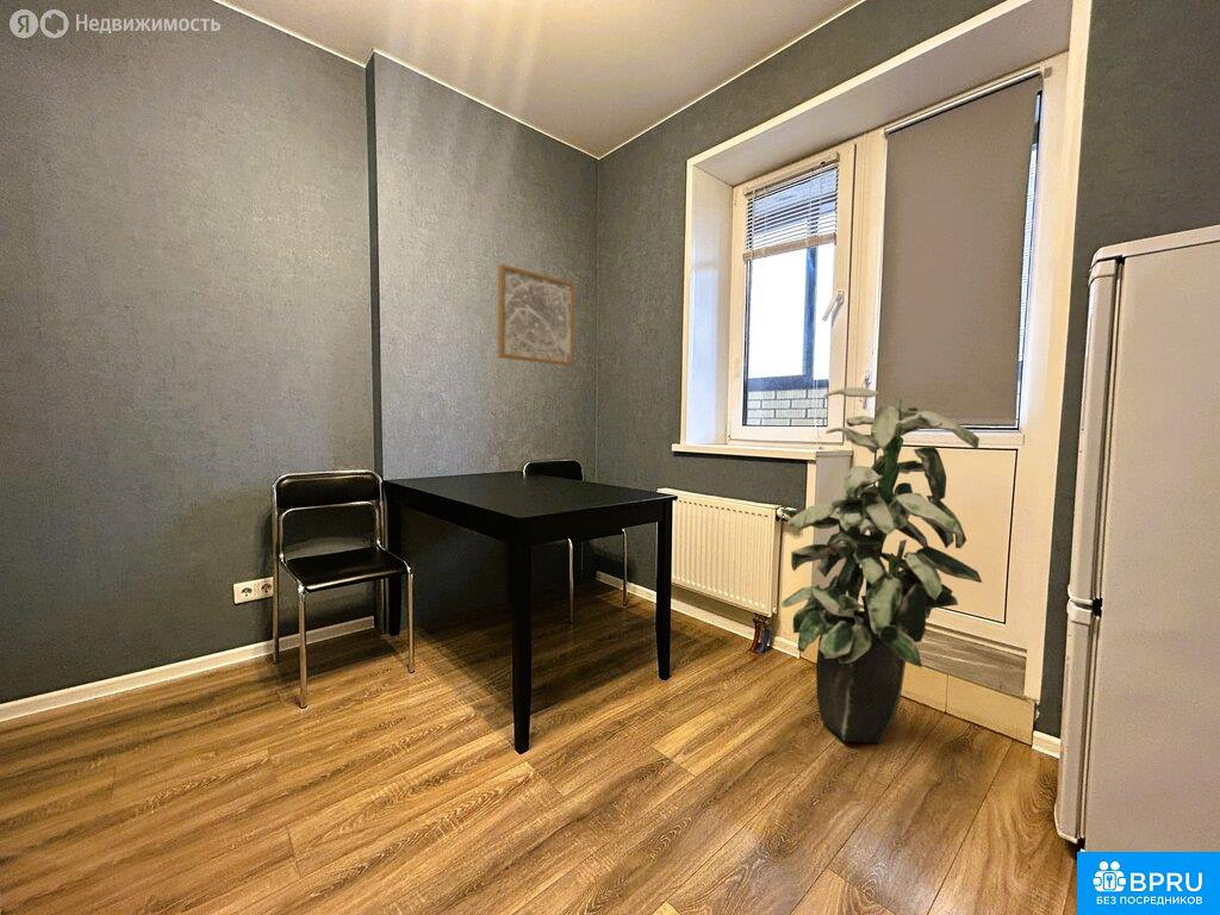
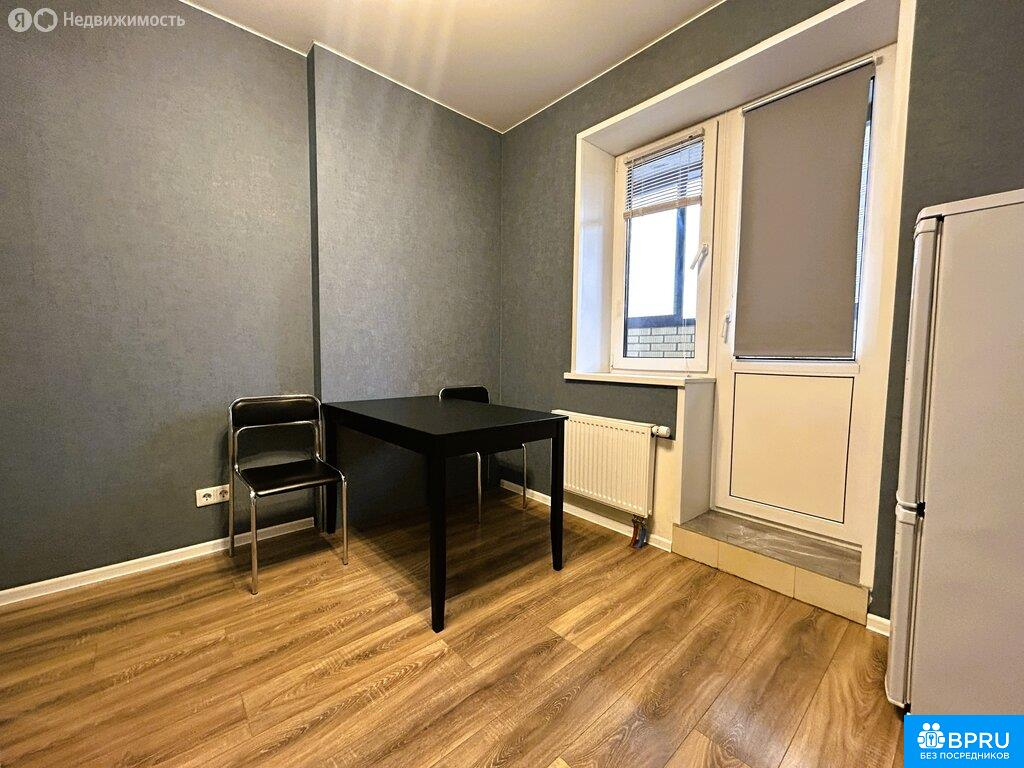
- wall art [497,263,575,367]
- indoor plant [779,386,983,743]
